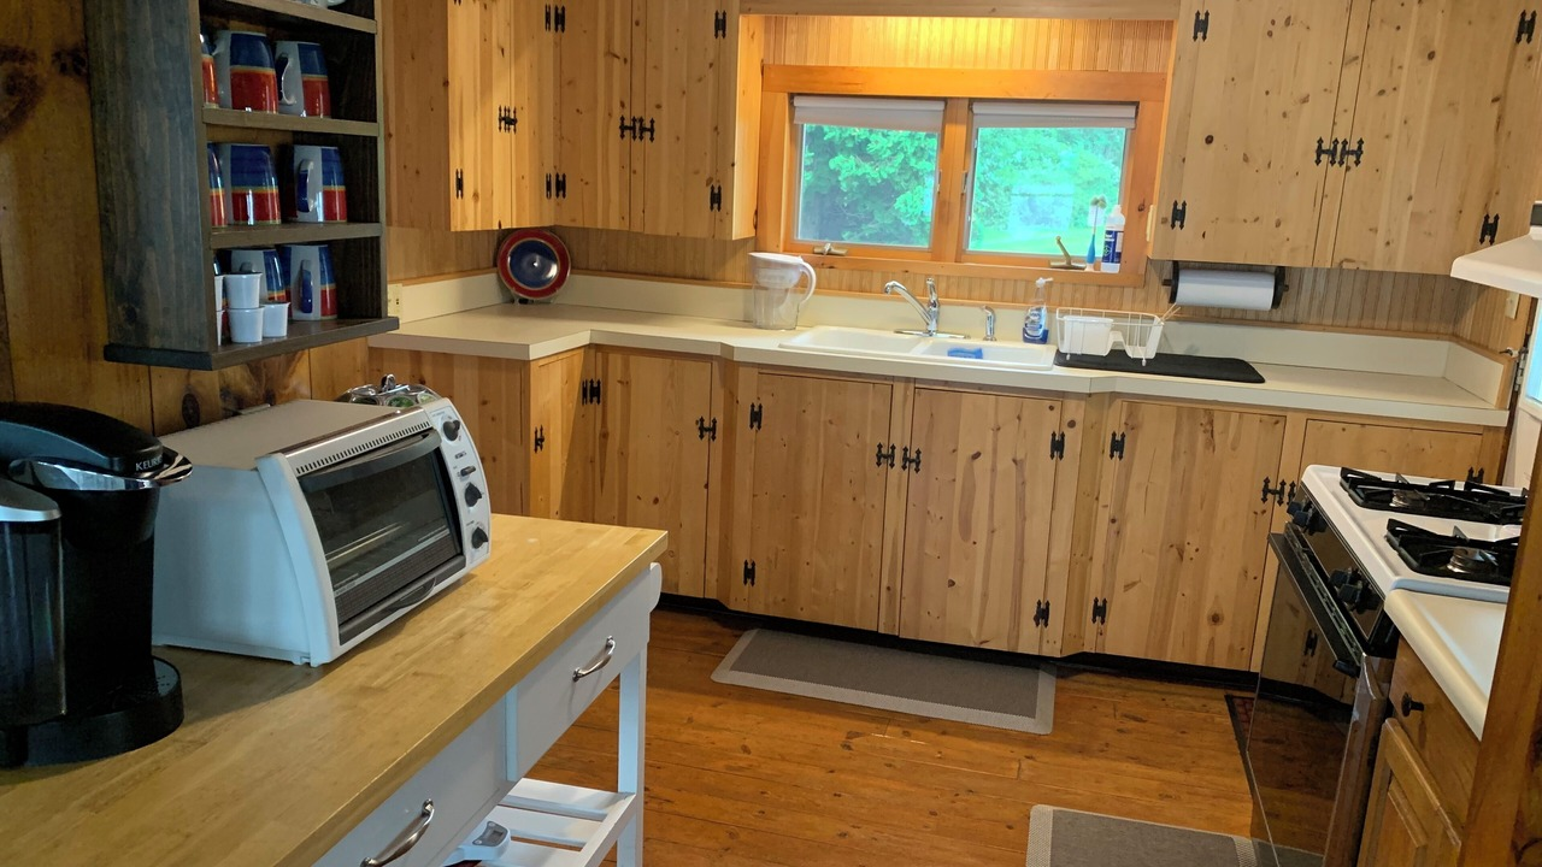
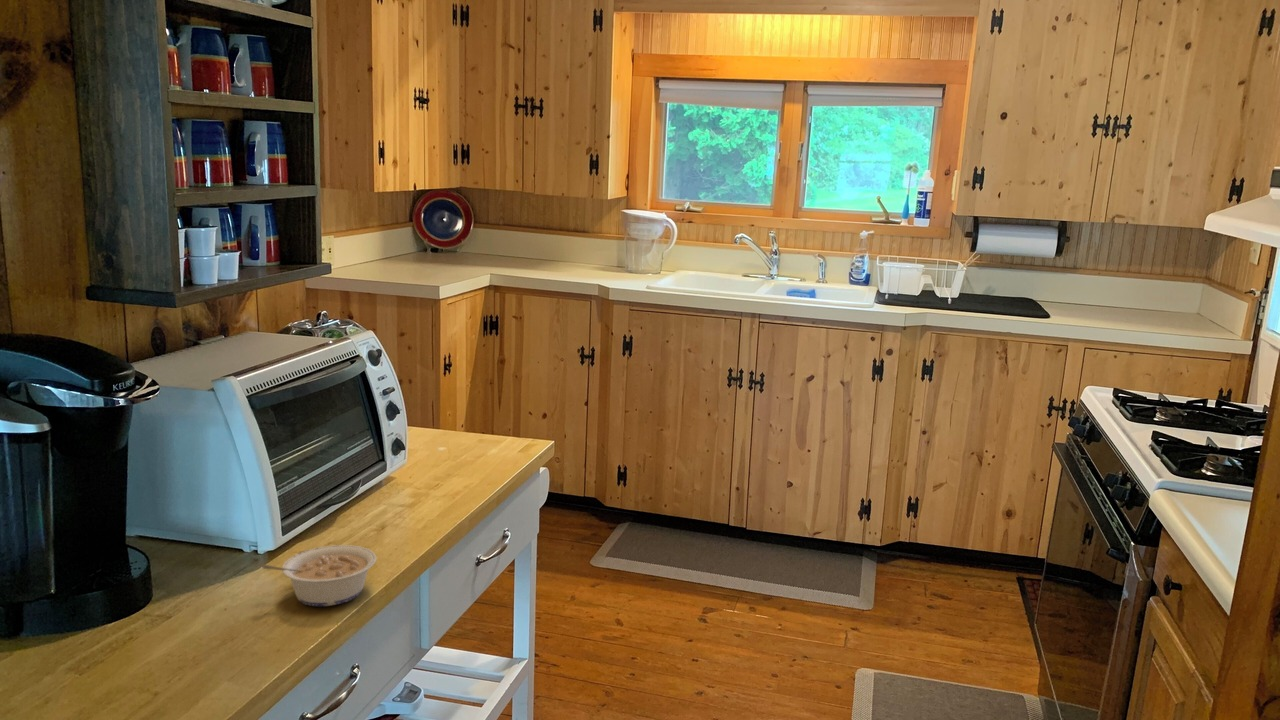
+ legume [260,544,378,607]
